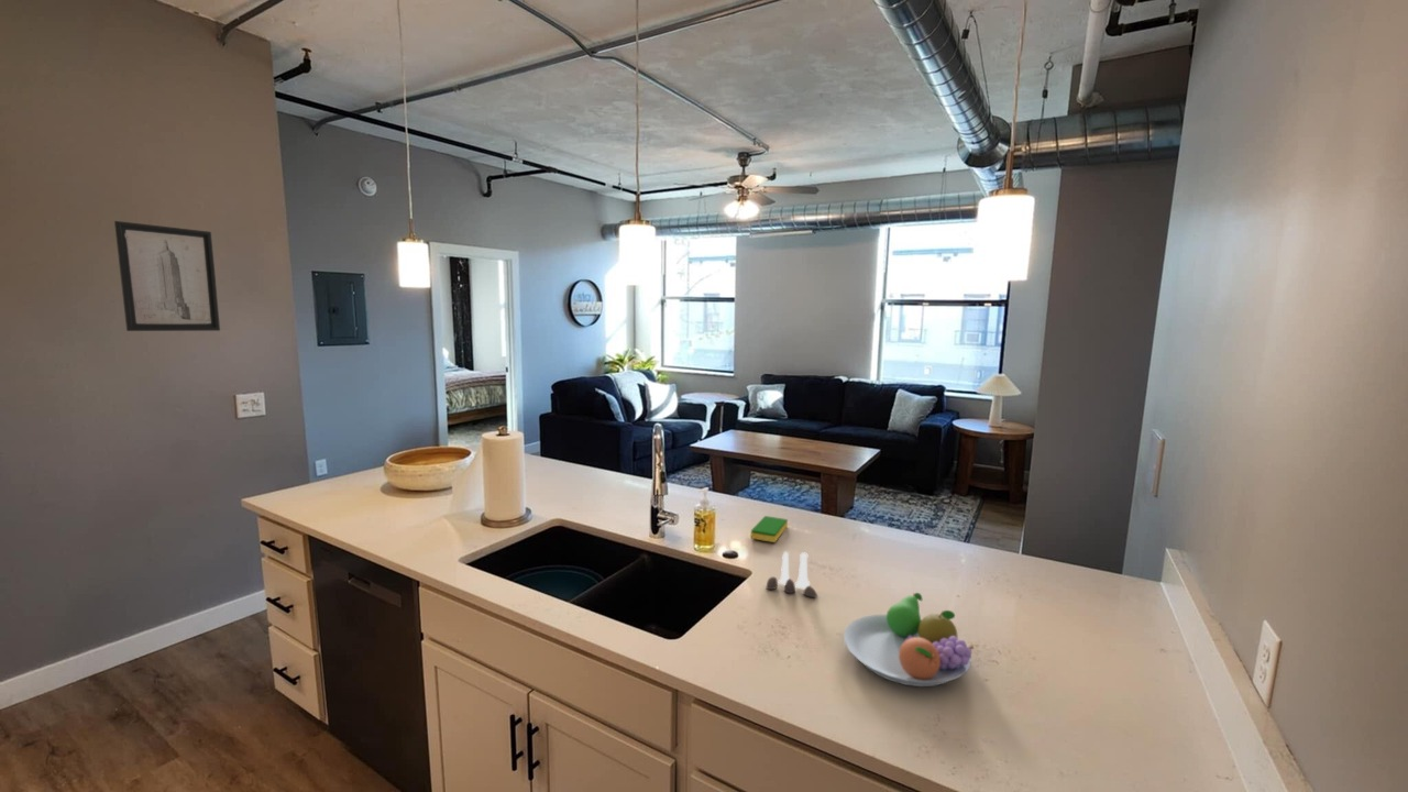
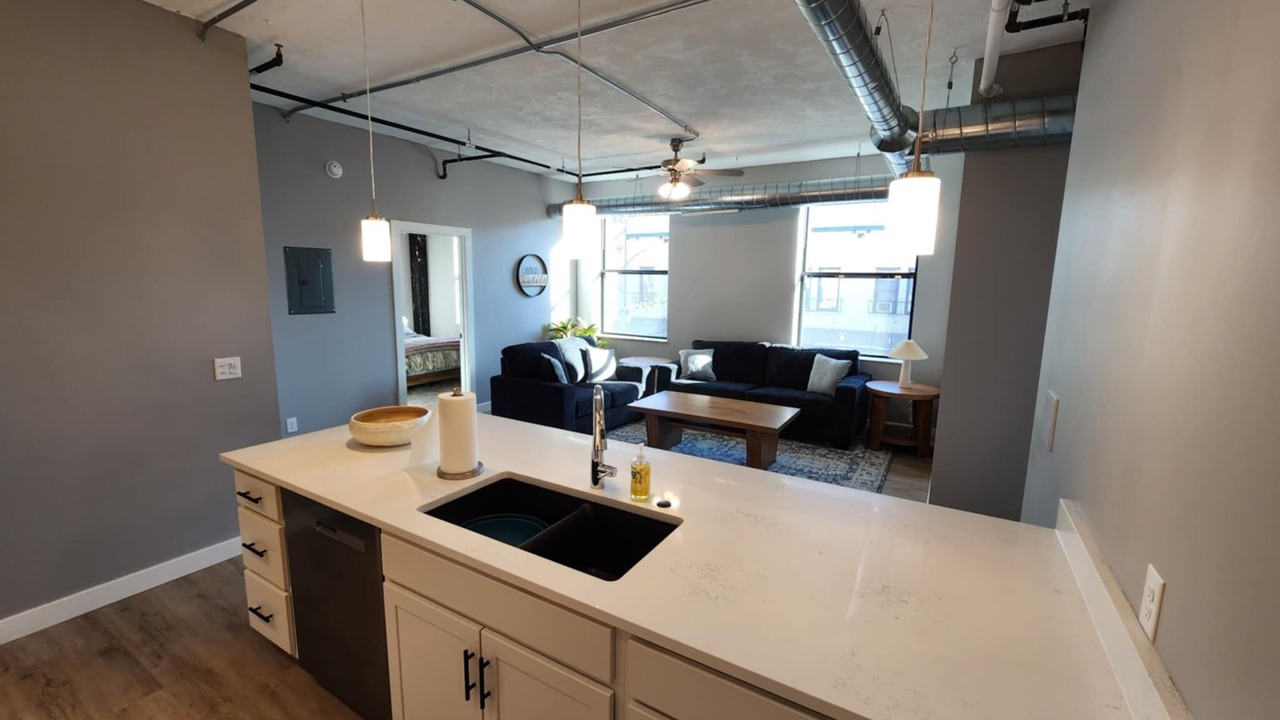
- fruit bowl [843,592,975,688]
- dish sponge [750,515,789,543]
- salt and pepper shaker set [766,550,818,598]
- wall art [113,220,221,332]
